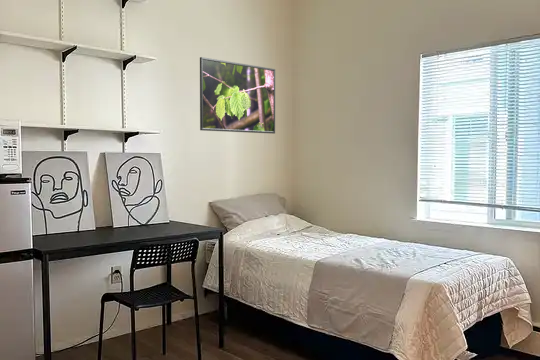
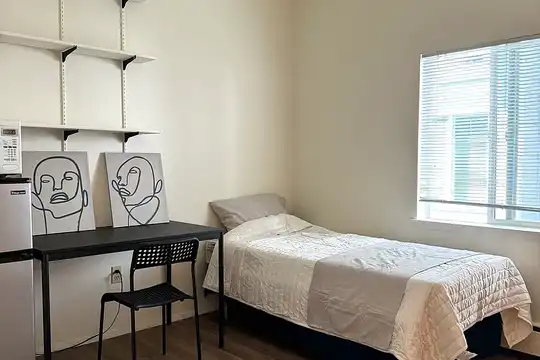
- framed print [199,56,276,135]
